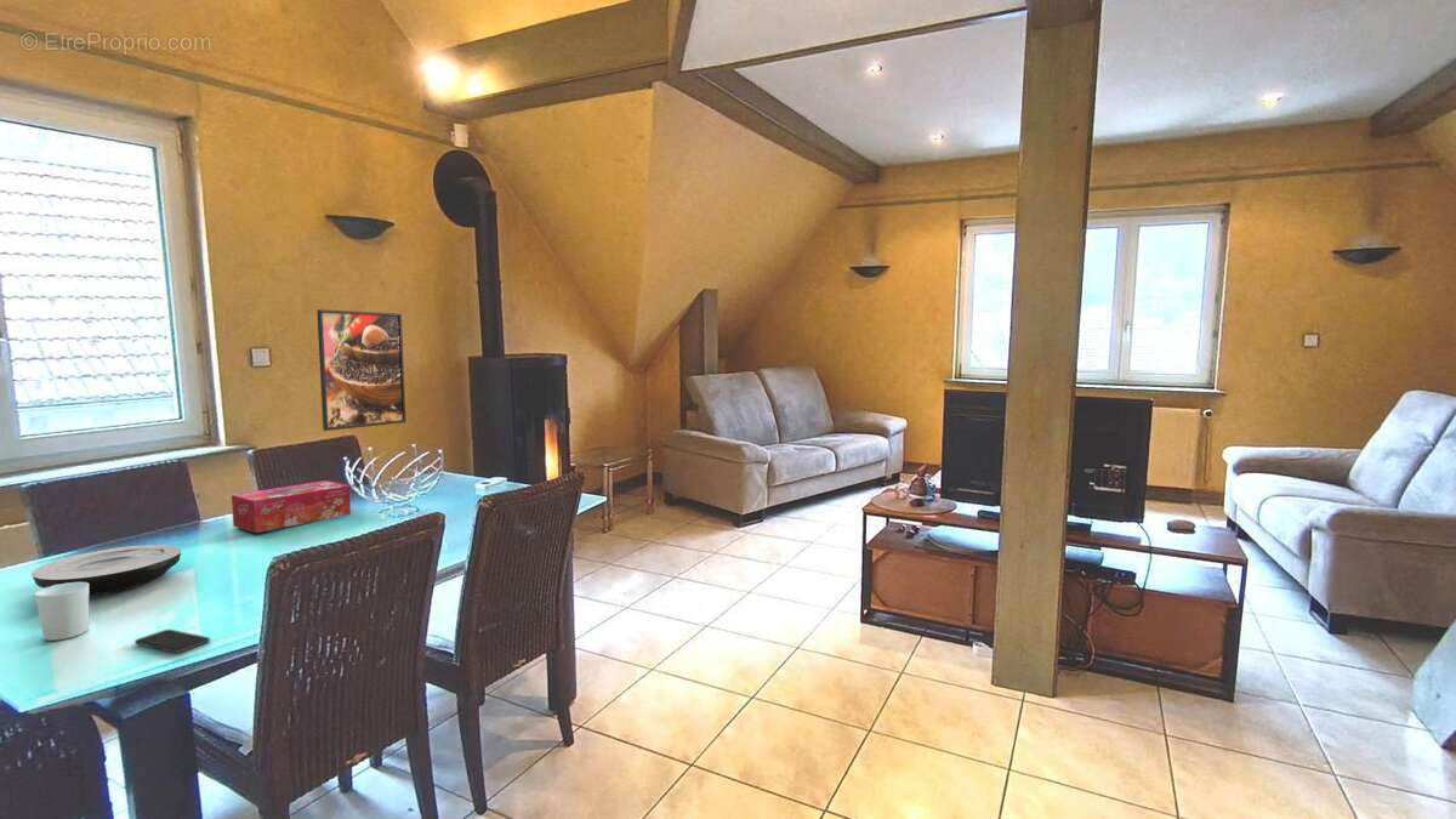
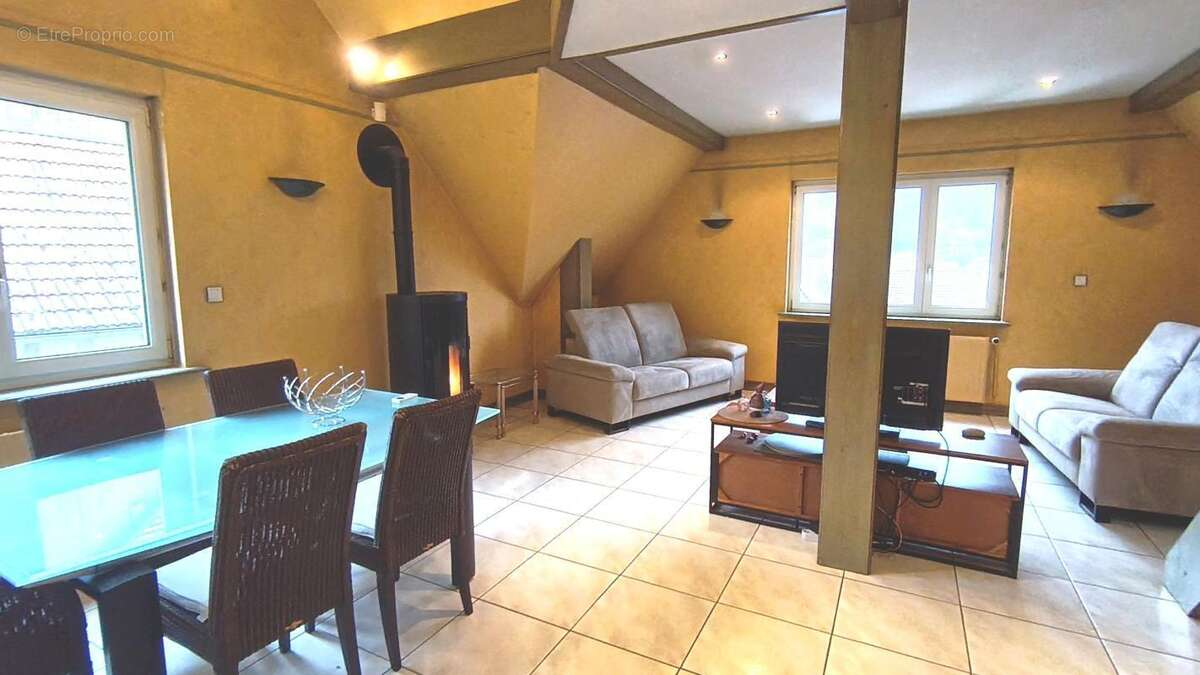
- tissue box [231,479,352,534]
- smartphone [133,629,211,654]
- cup [33,582,90,642]
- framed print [315,308,406,432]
- plate [30,544,182,596]
